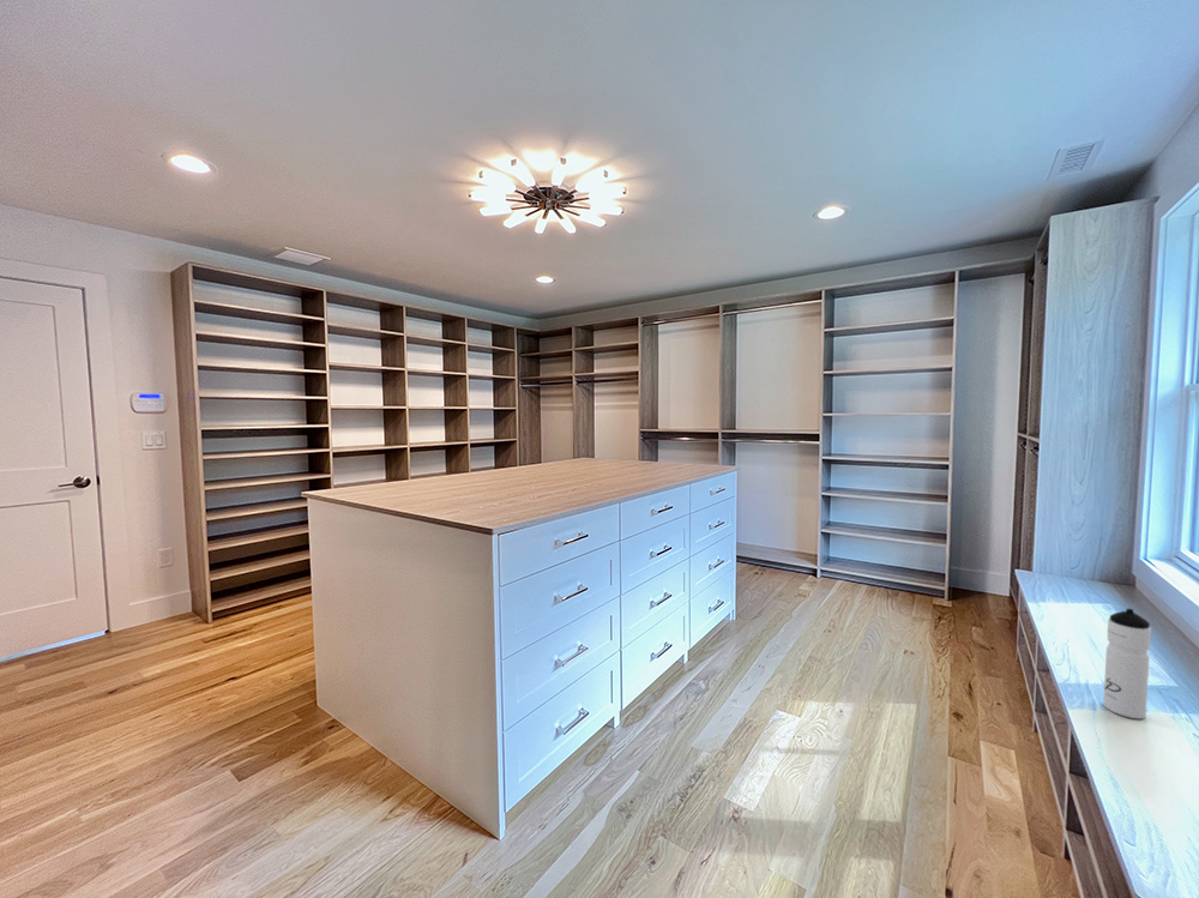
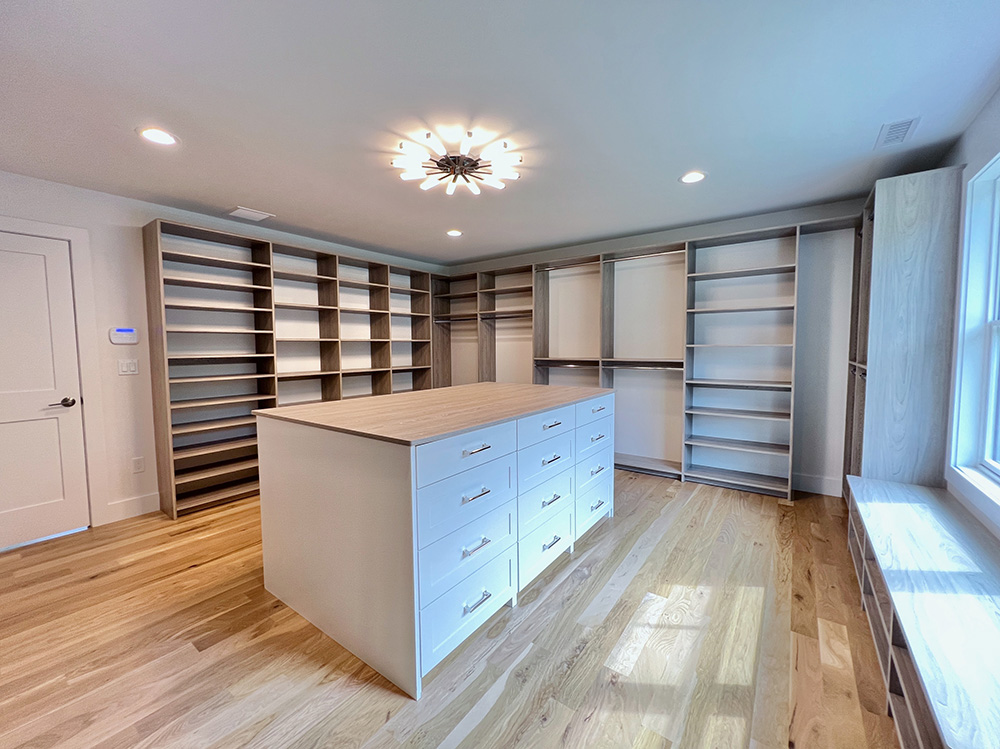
- water bottle [1102,608,1152,719]
